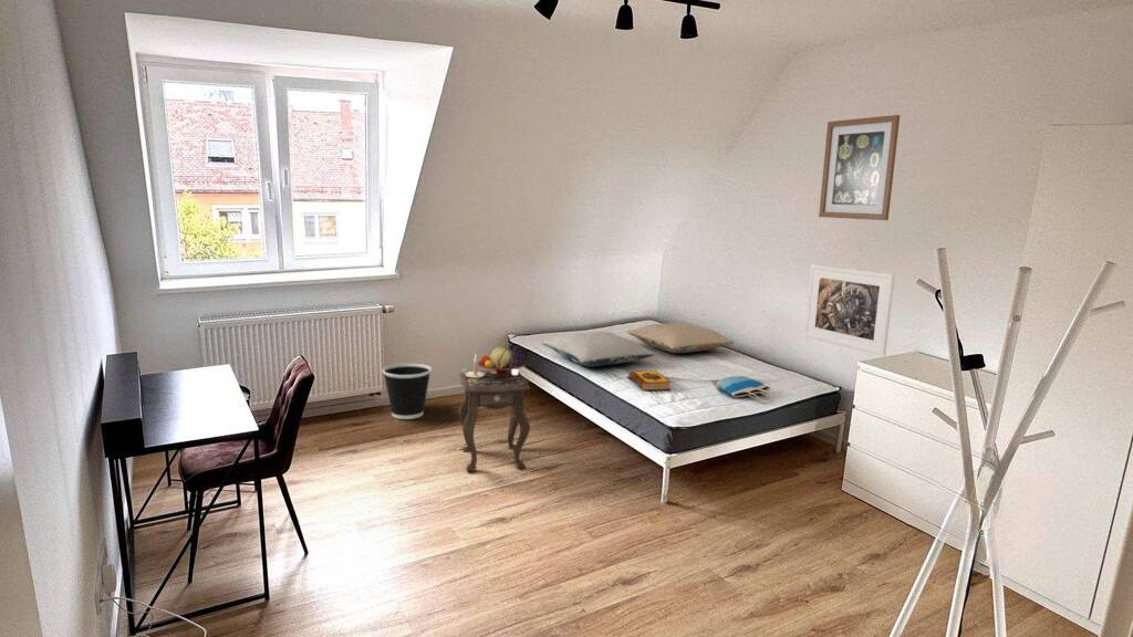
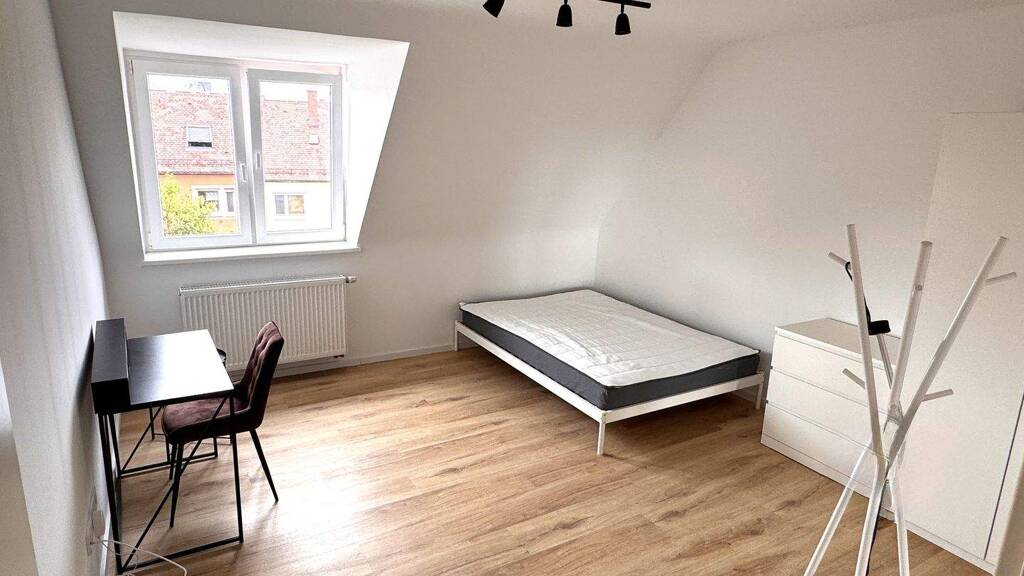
- hardback book [628,369,672,391]
- side table [457,344,531,472]
- tote bag [716,375,776,405]
- pillow [541,331,656,367]
- pillow [626,321,735,354]
- wall art [818,114,901,221]
- wastebasket [382,363,433,420]
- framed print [803,263,896,357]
